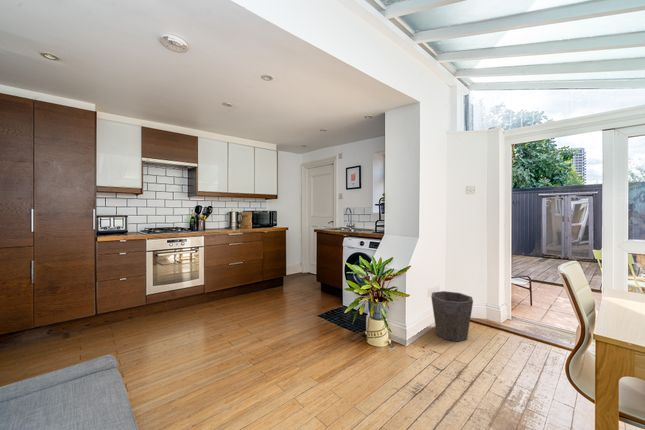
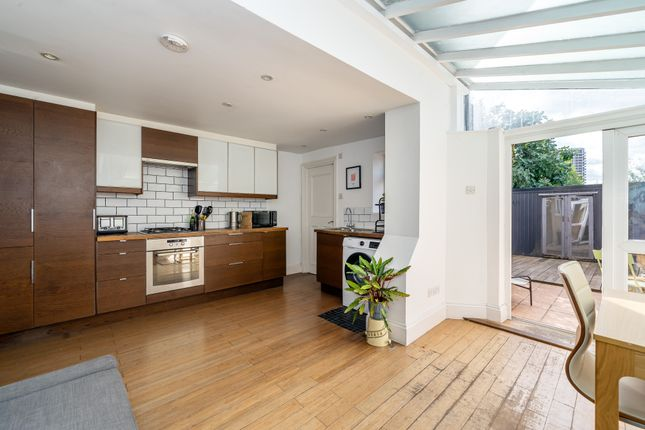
- waste bin [430,290,474,342]
